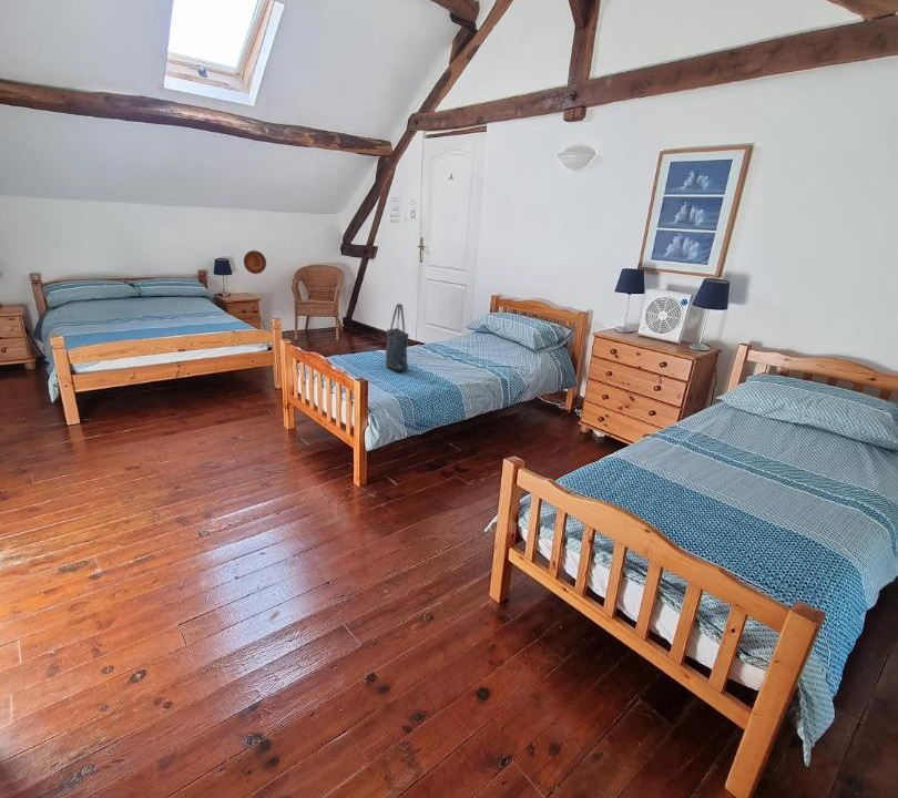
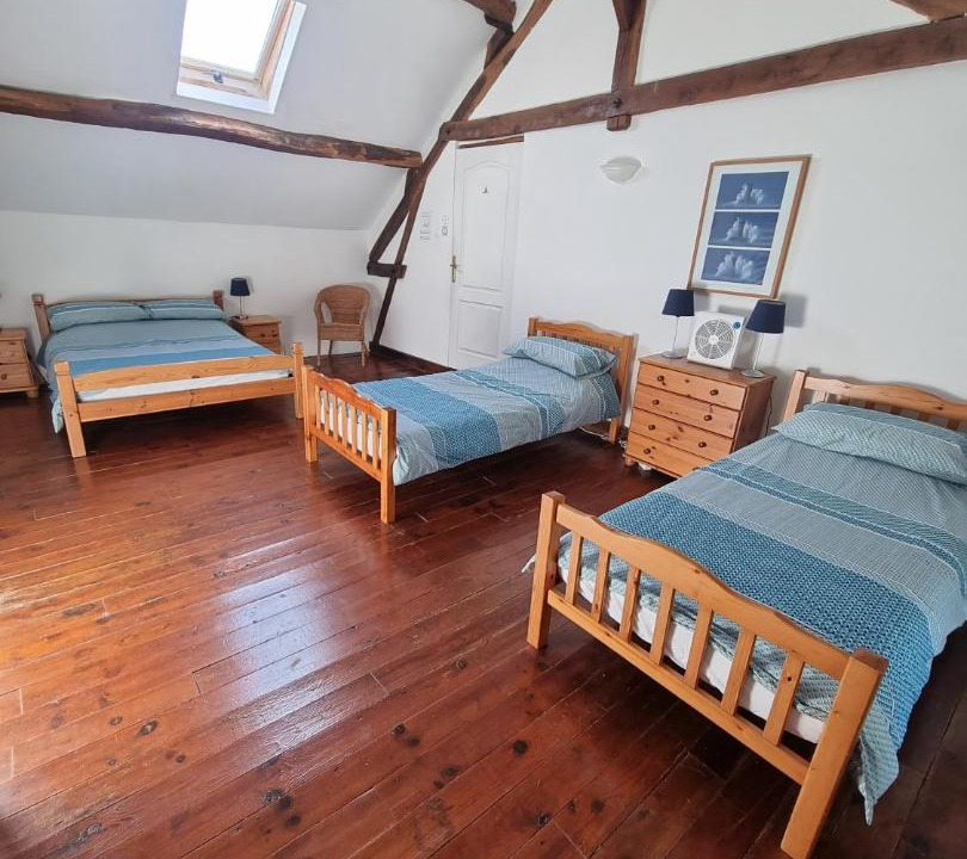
- decorative plate [243,249,267,275]
- tote bag [385,303,410,372]
